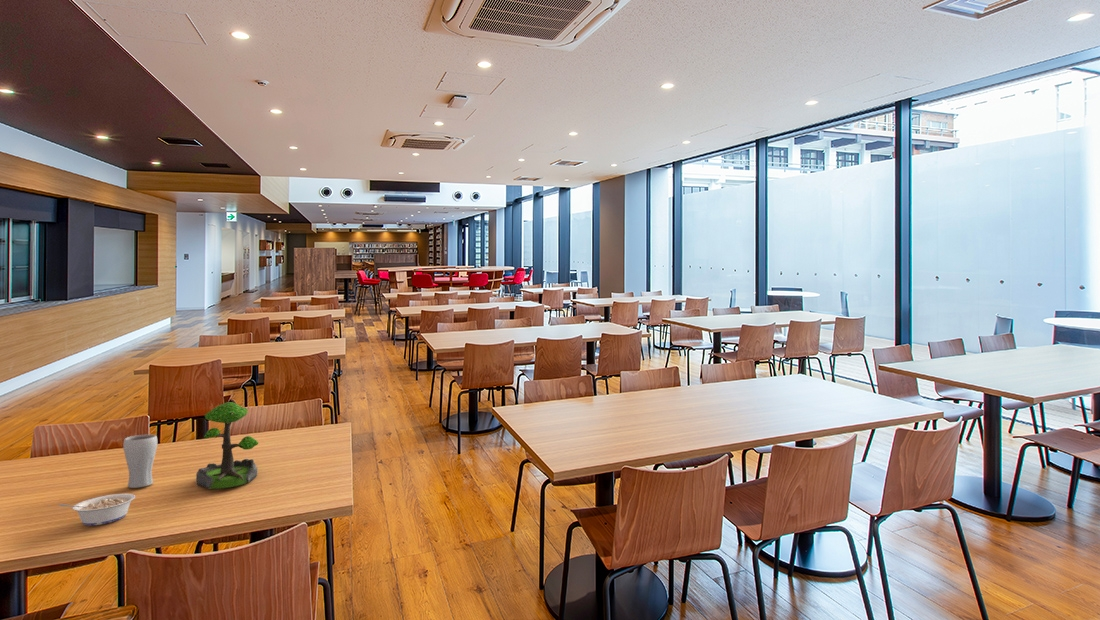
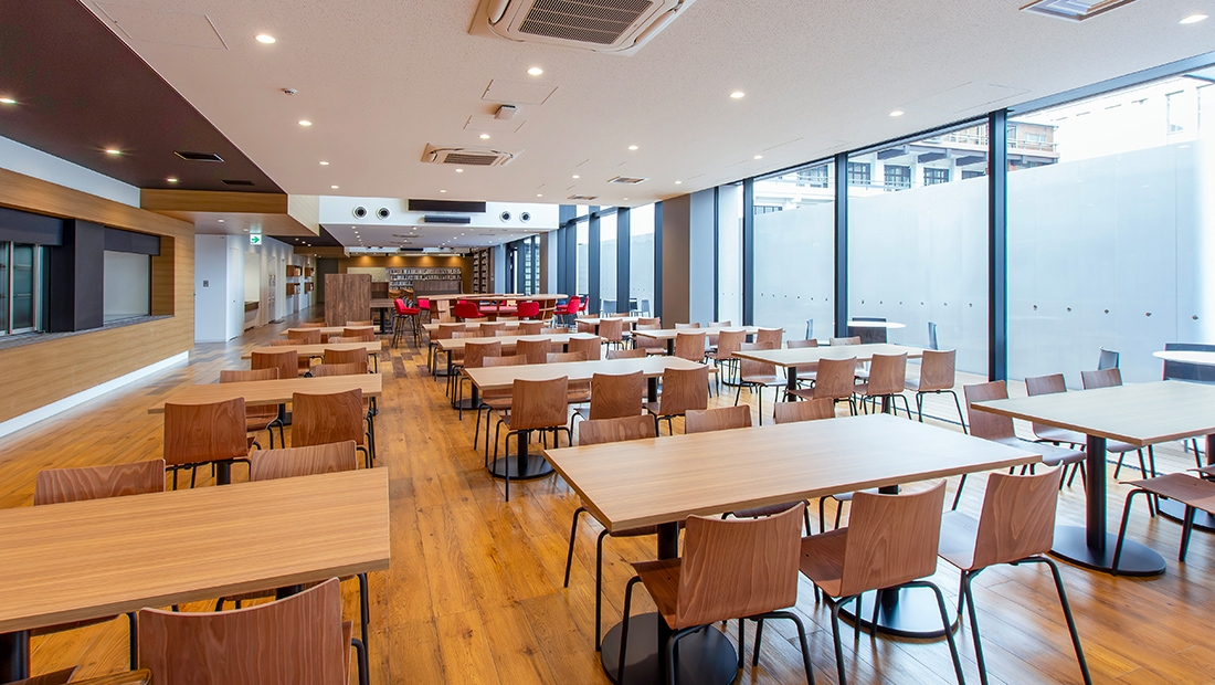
- legume [58,493,136,526]
- drinking glass [122,434,158,489]
- plant [195,401,259,490]
